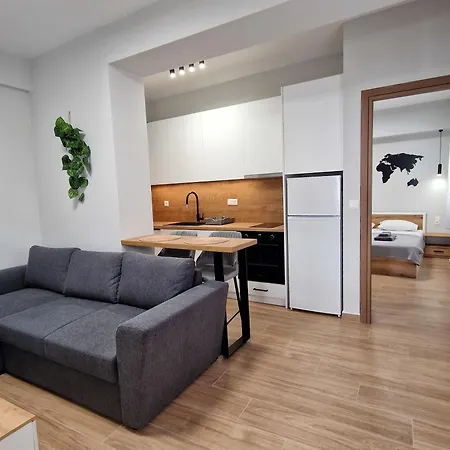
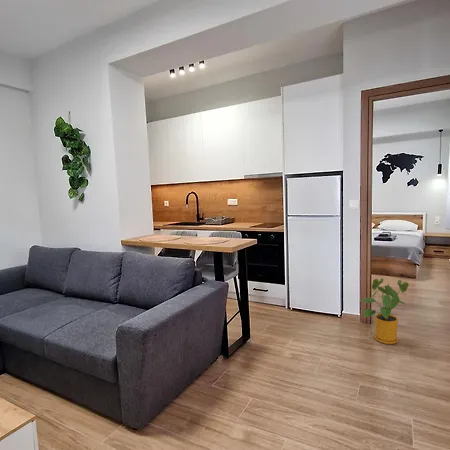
+ house plant [360,278,410,345]
